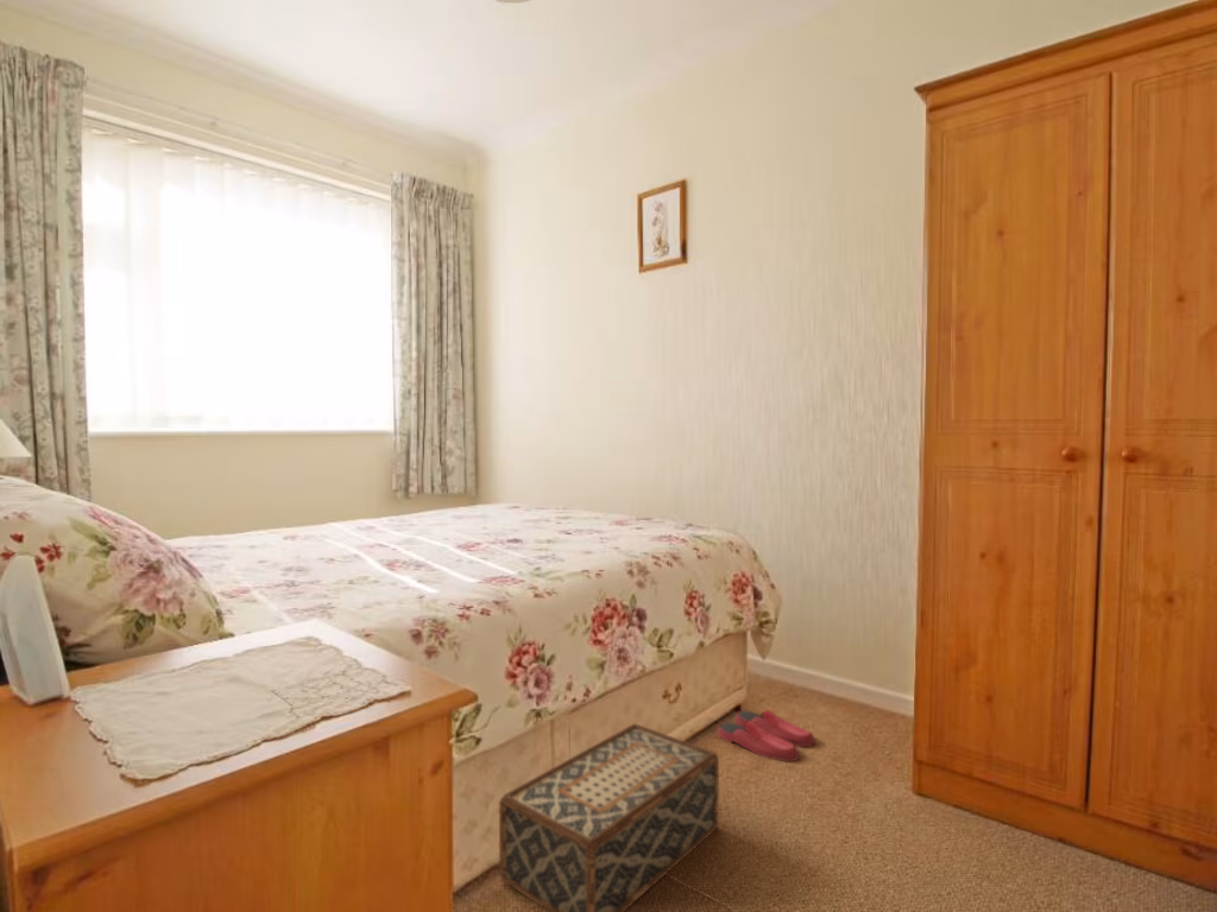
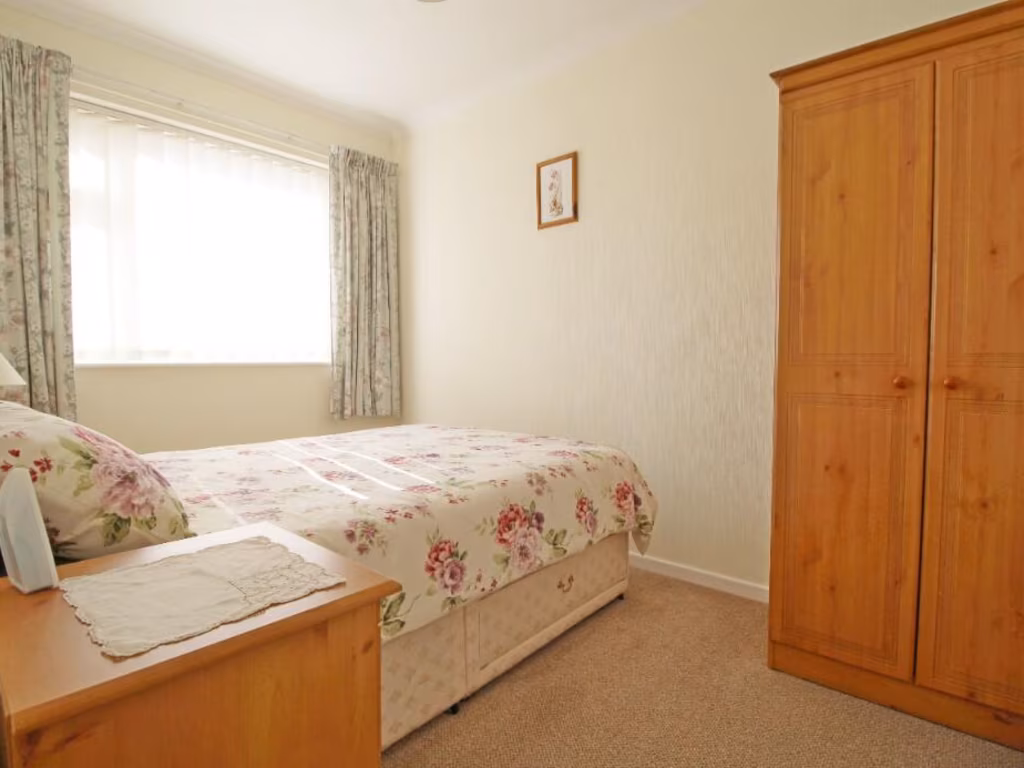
- woven basket [498,722,720,912]
- slippers [717,709,815,762]
